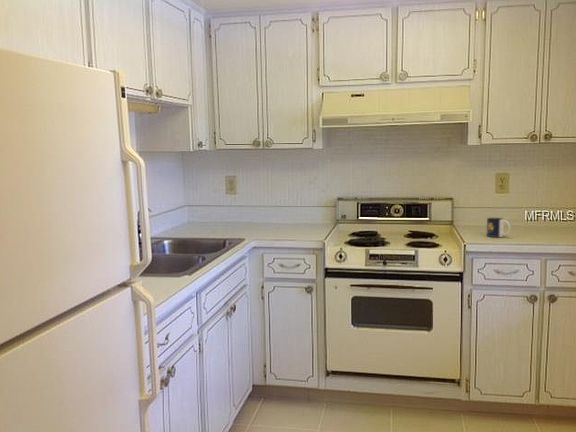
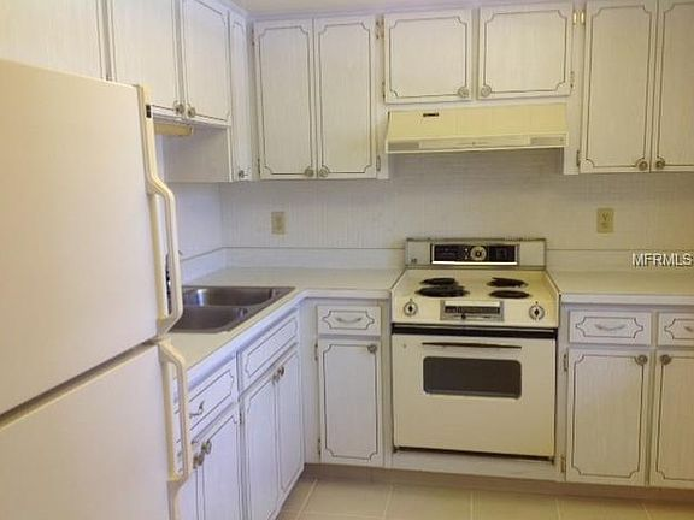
- mug [486,217,511,238]
